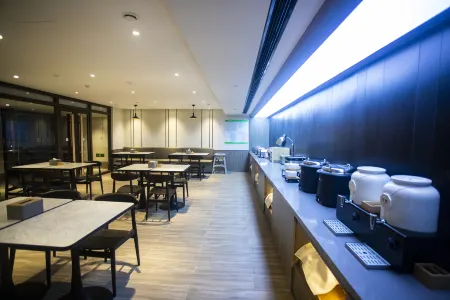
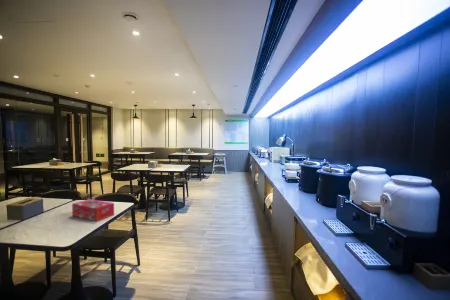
+ tissue box [71,198,115,222]
